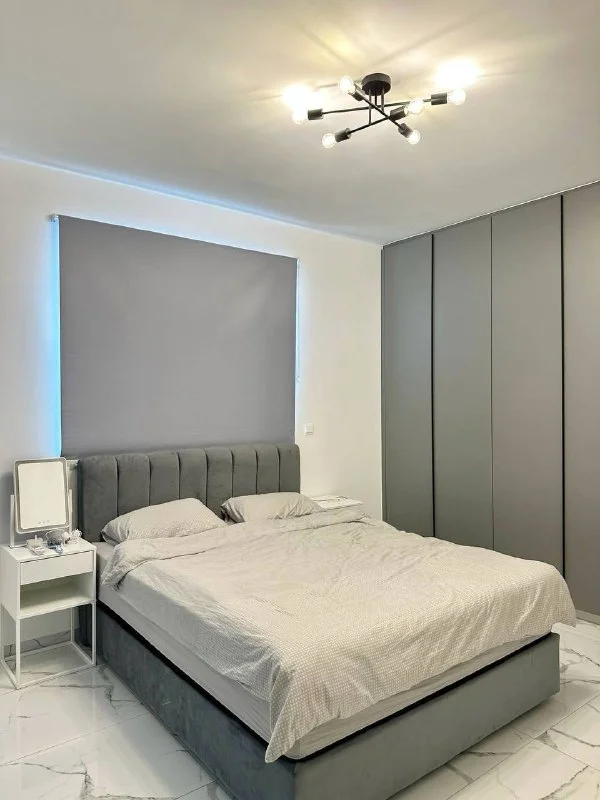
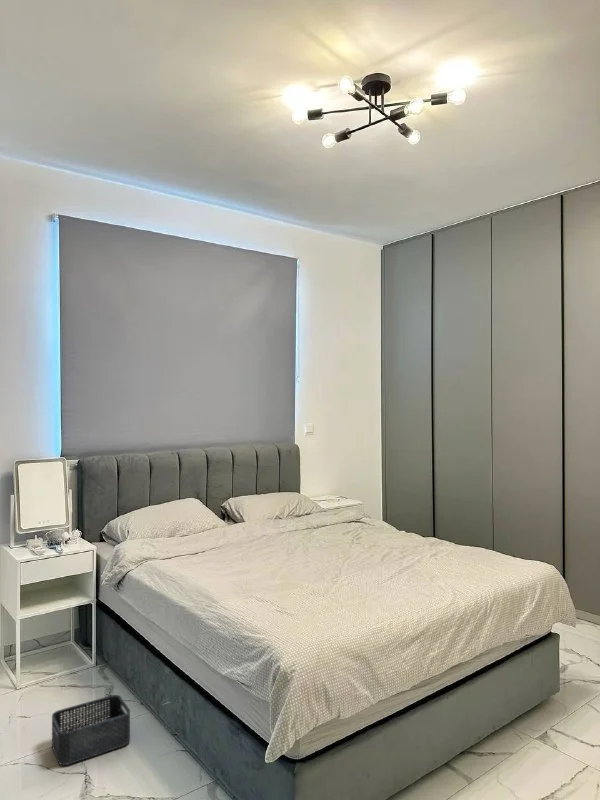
+ storage bin [51,694,131,766]
